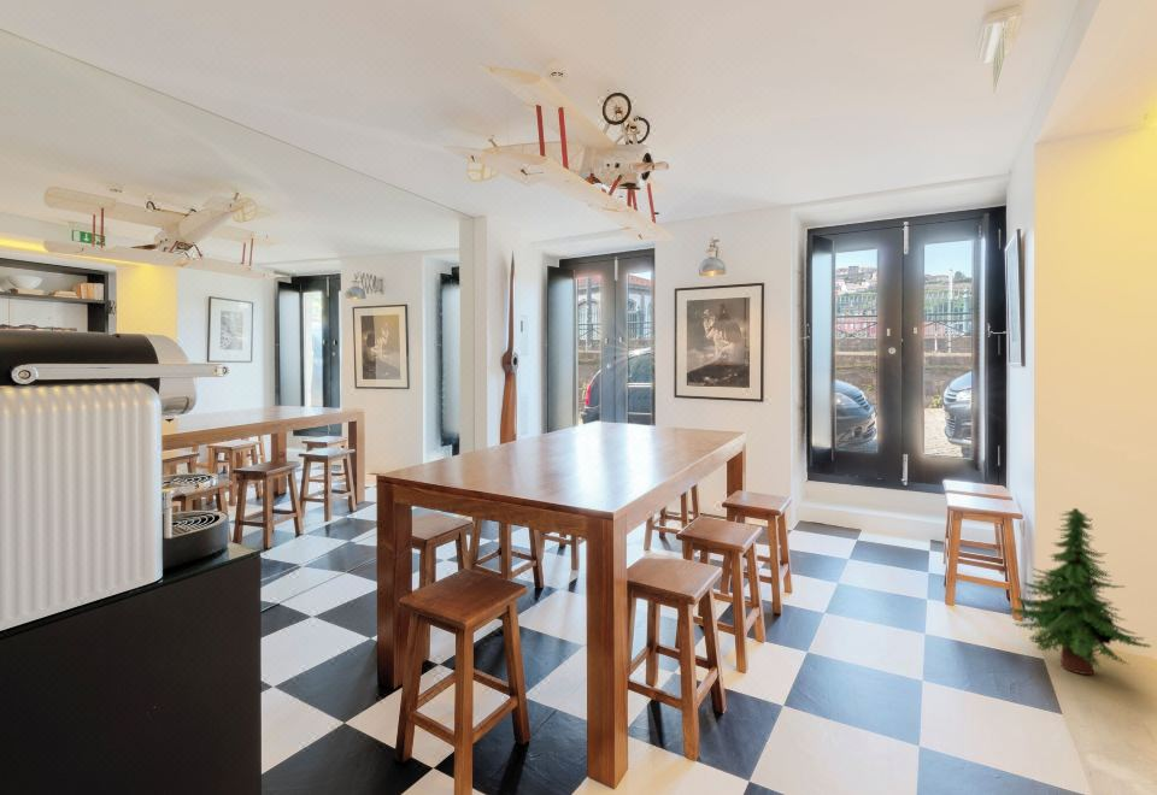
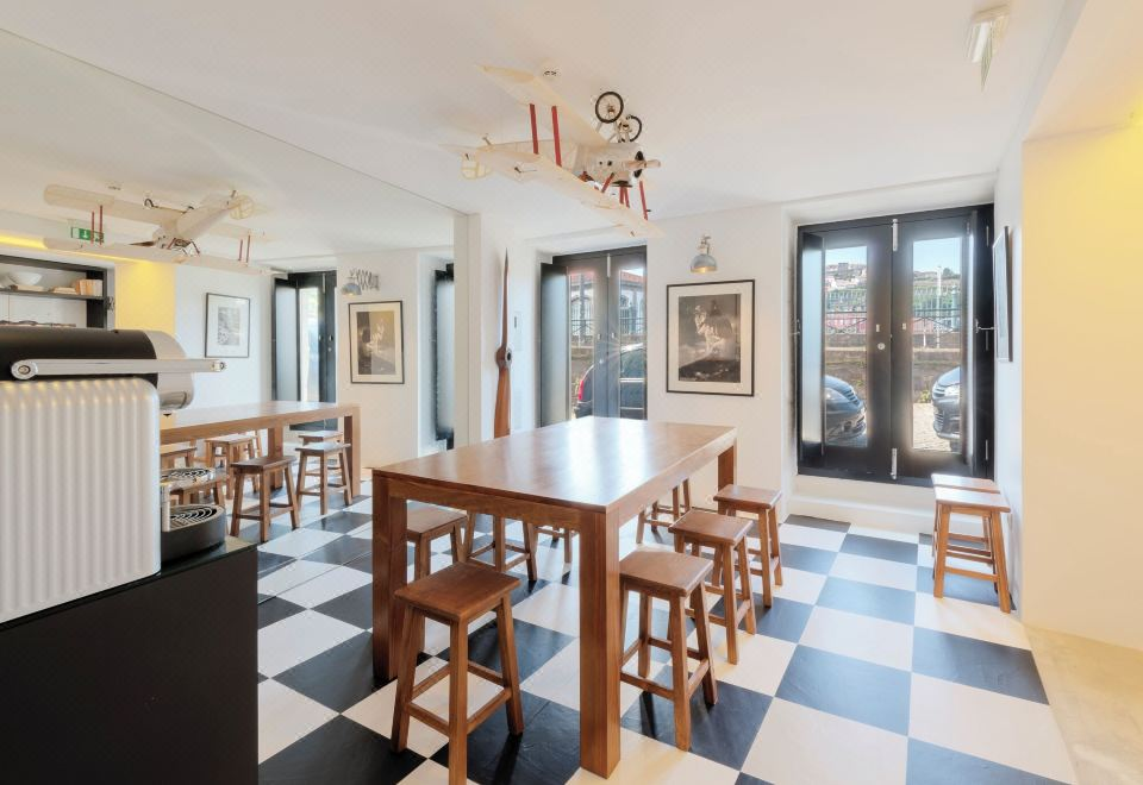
- tree [1006,507,1152,676]
